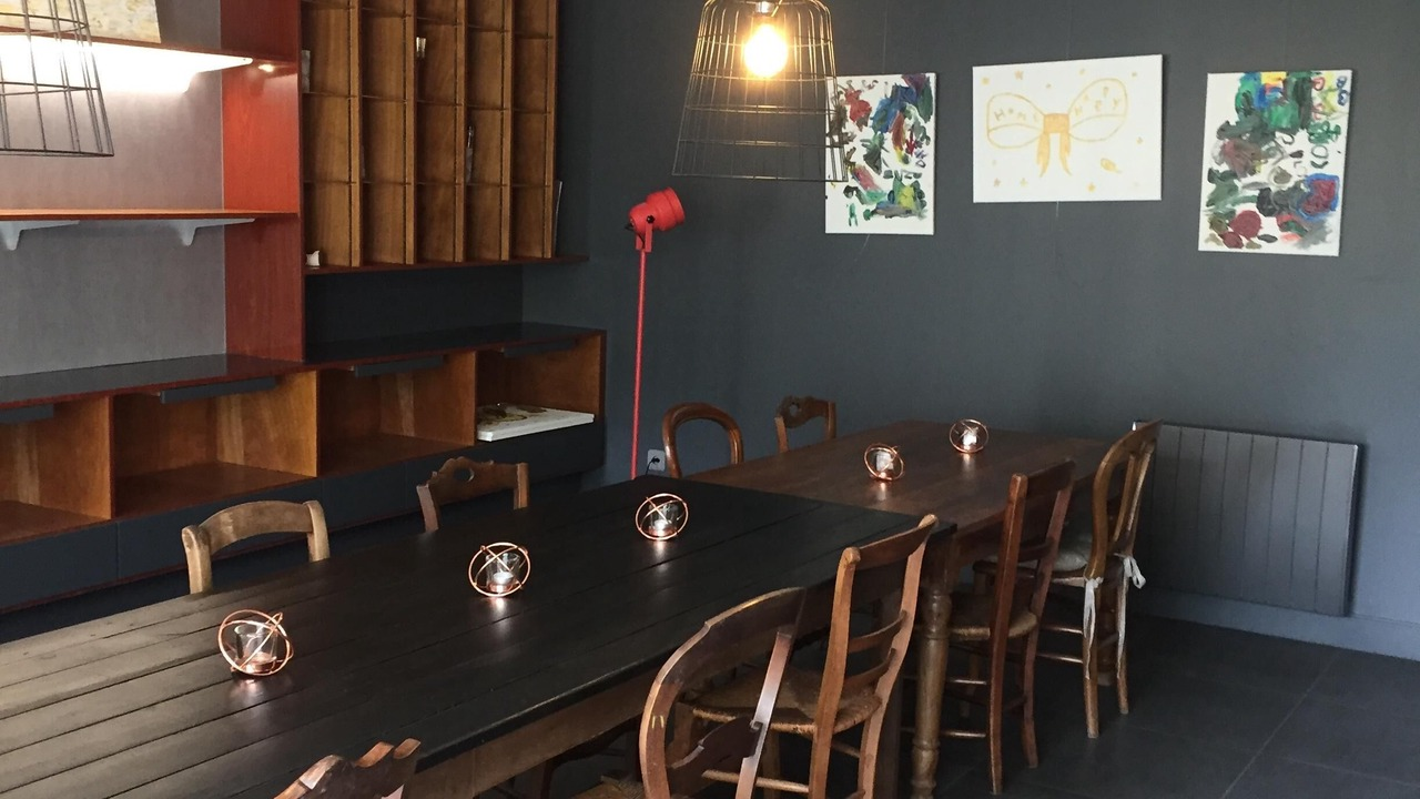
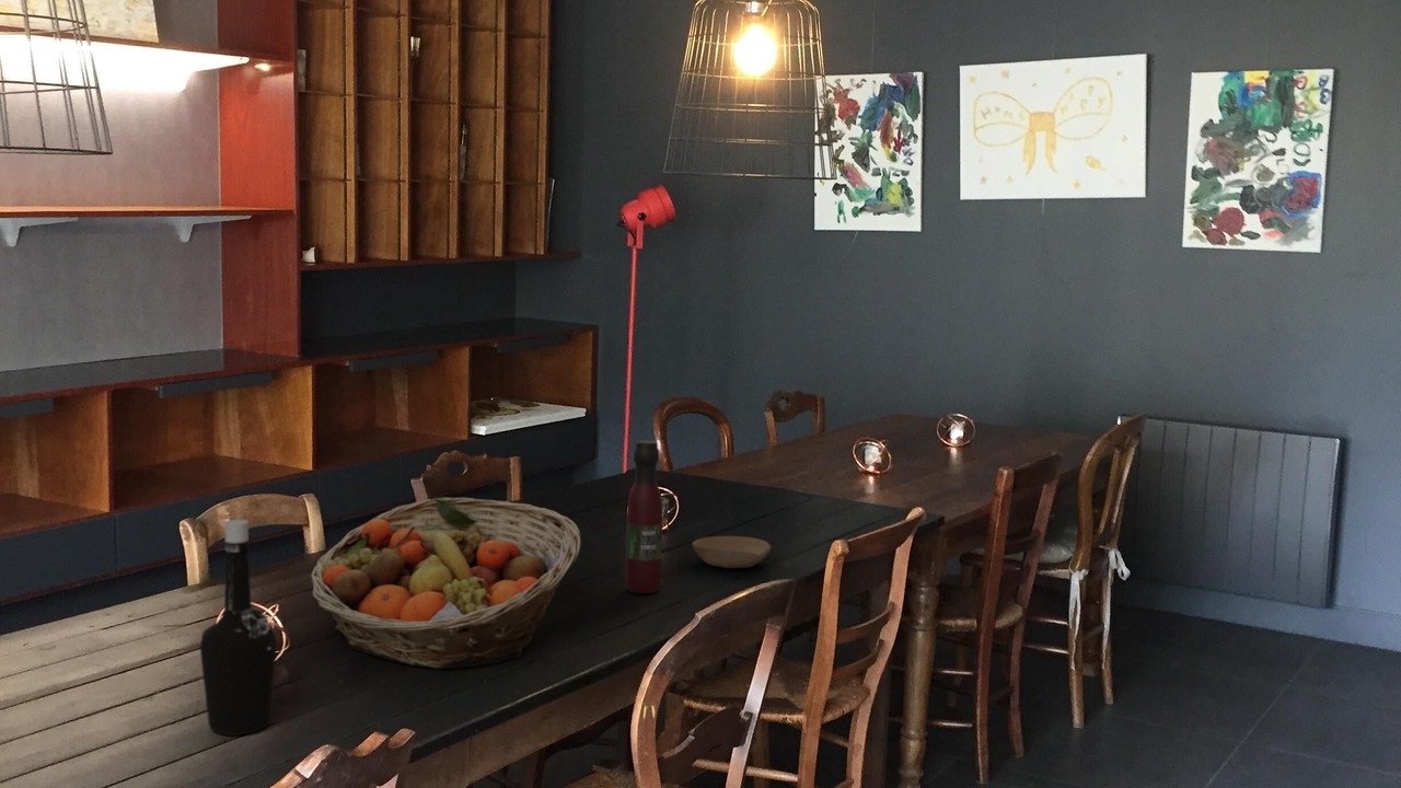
+ bowl [691,535,772,569]
+ fruit basket [310,496,582,670]
+ bottle [199,519,278,737]
+ wine bottle [624,439,663,595]
